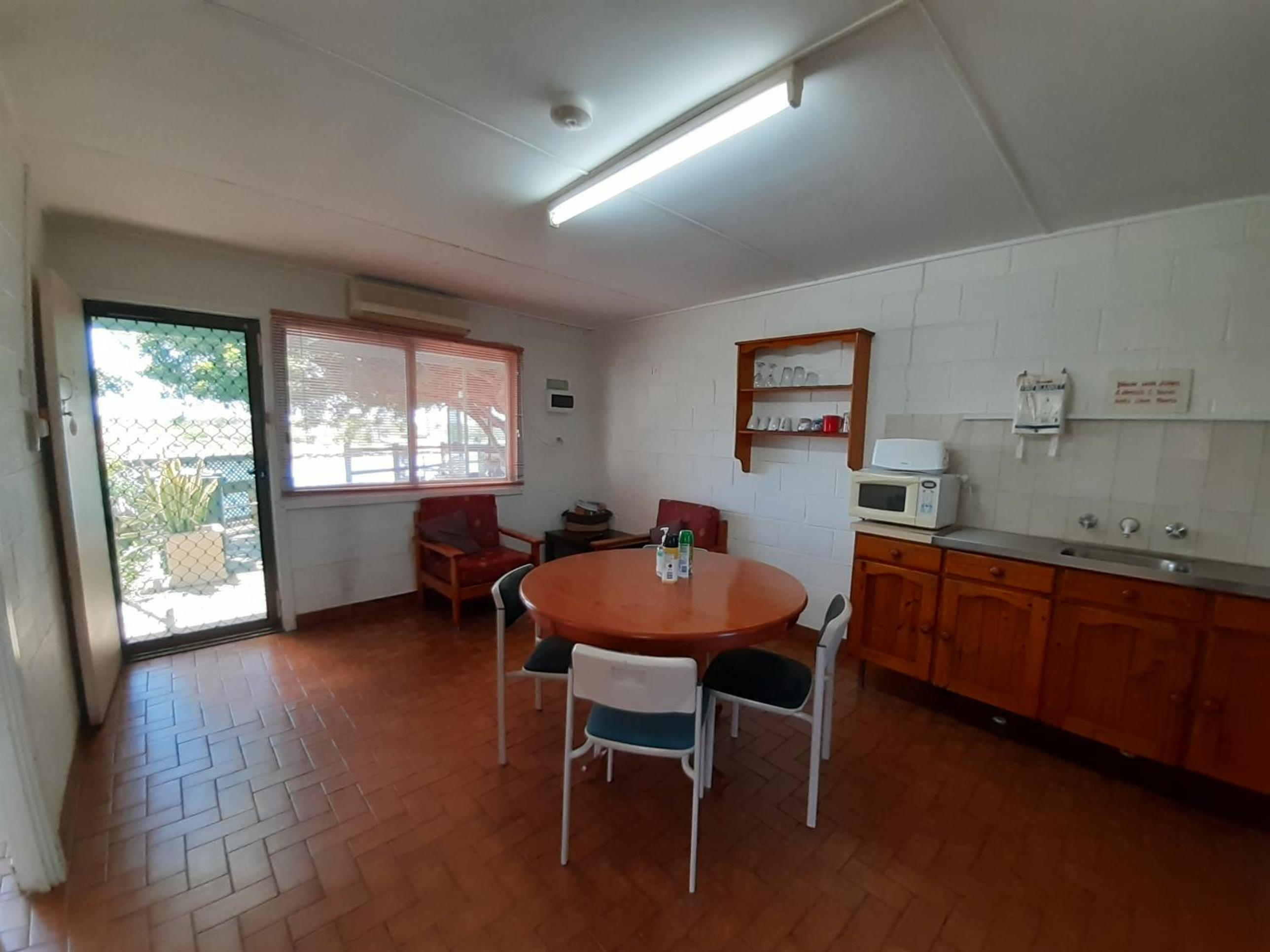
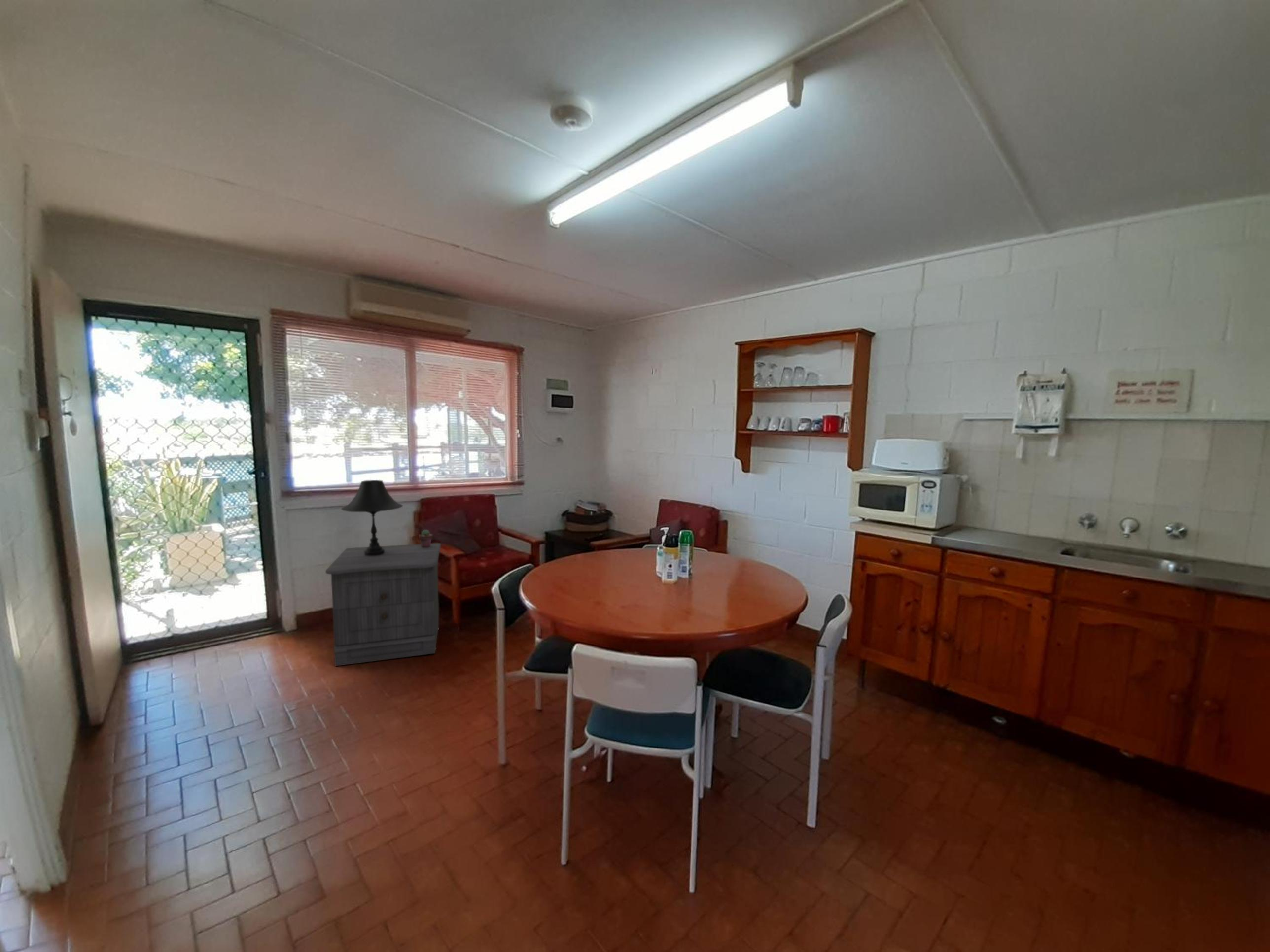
+ nightstand [325,543,441,667]
+ potted succulent [418,529,433,548]
+ table lamp [341,479,403,556]
